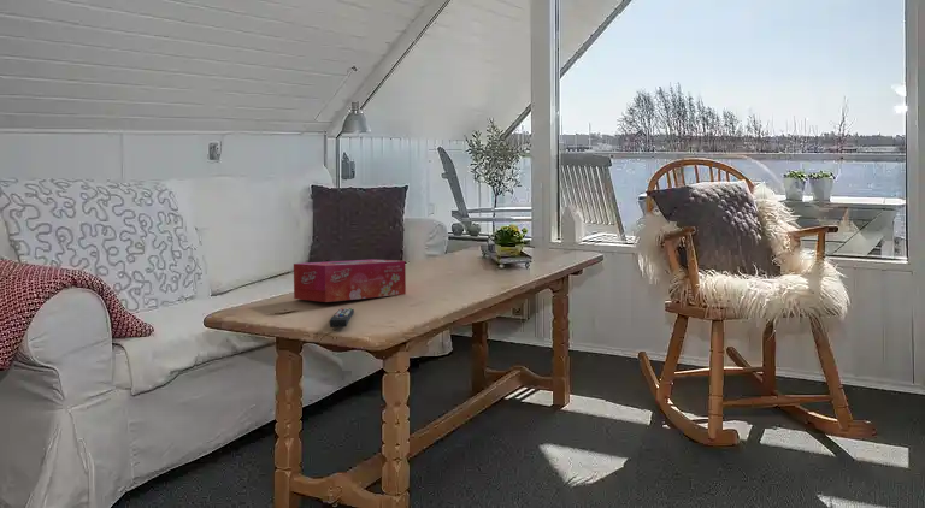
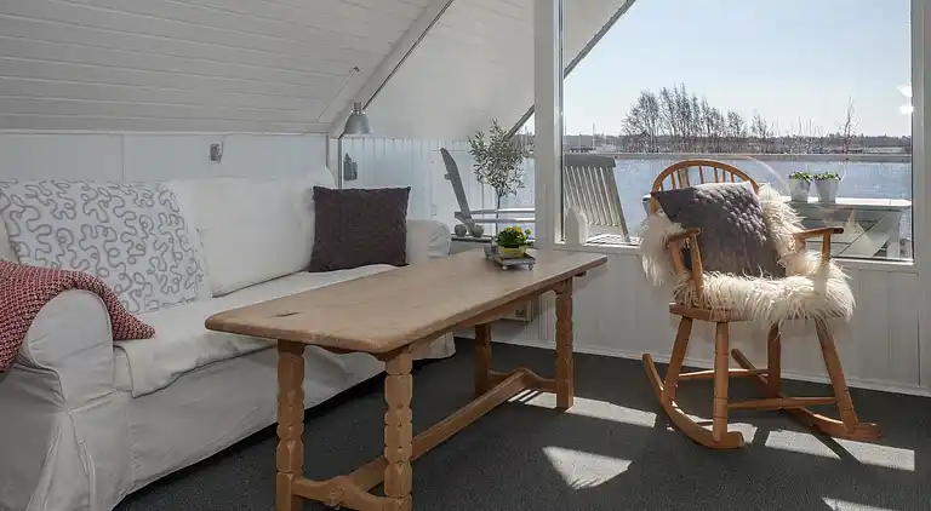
- remote control [329,307,355,329]
- tissue box [293,259,407,303]
